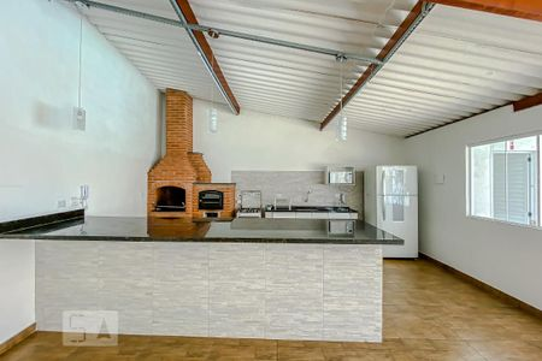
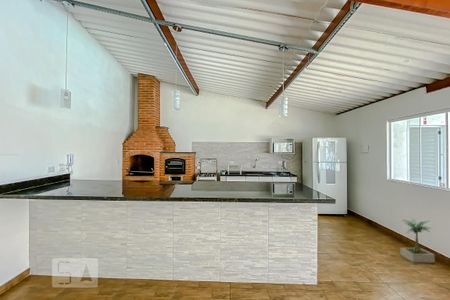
+ potted plant [400,218,436,264]
